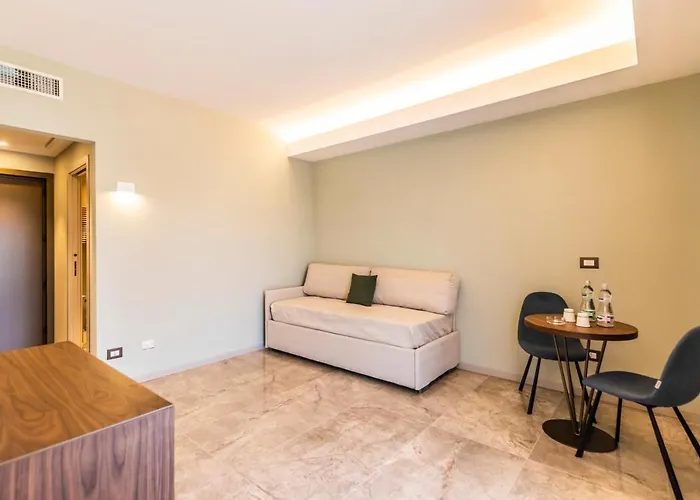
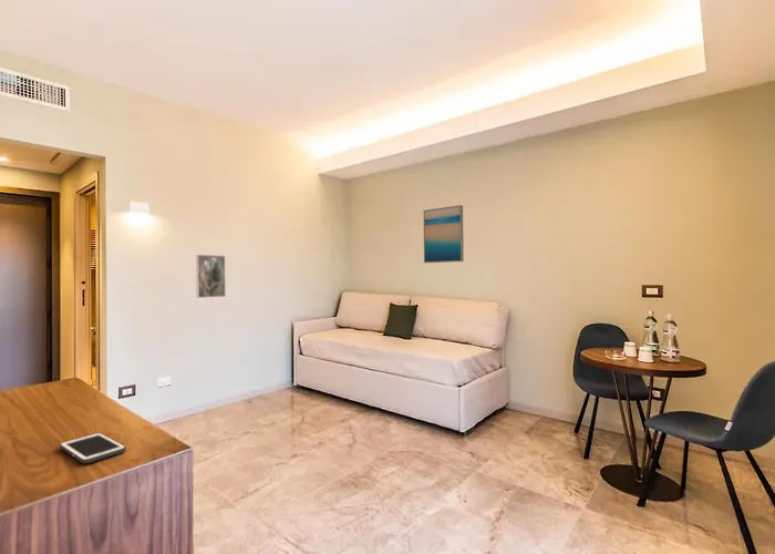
+ cell phone [59,432,127,464]
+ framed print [195,254,227,299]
+ wall art [423,204,465,264]
